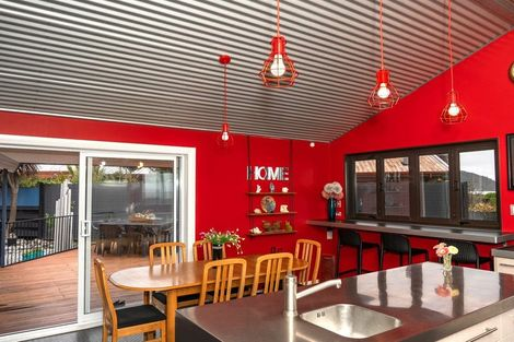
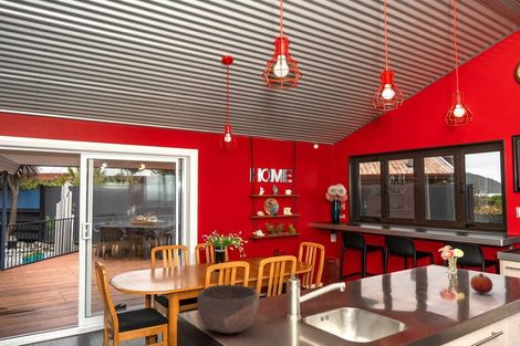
+ fruit [469,272,493,294]
+ bowl [196,284,260,335]
